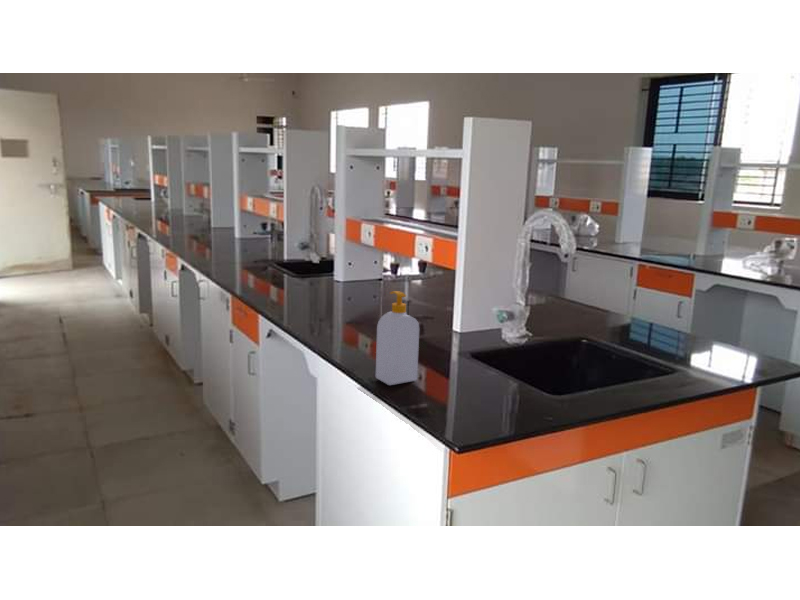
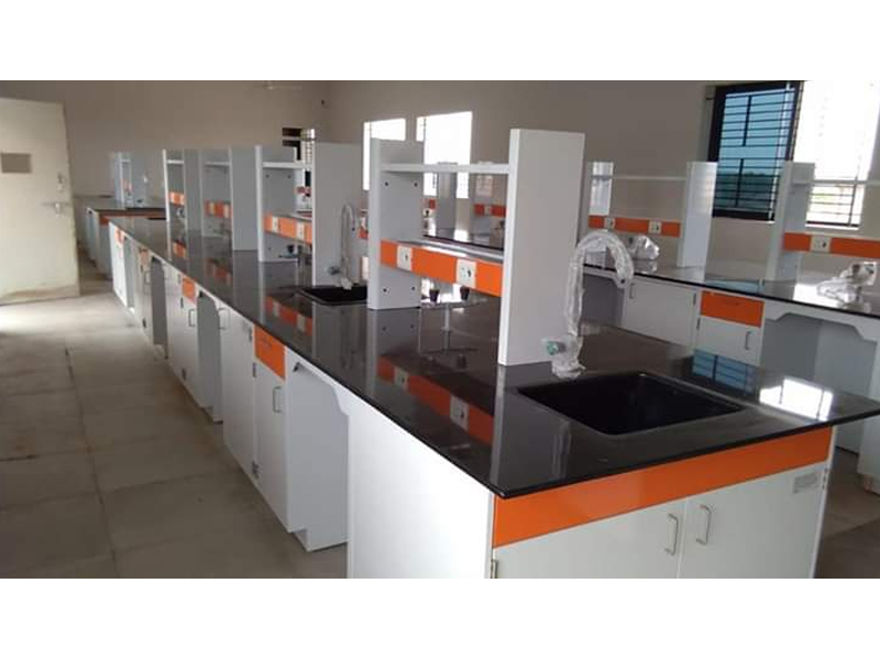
- soap bottle [375,290,420,386]
